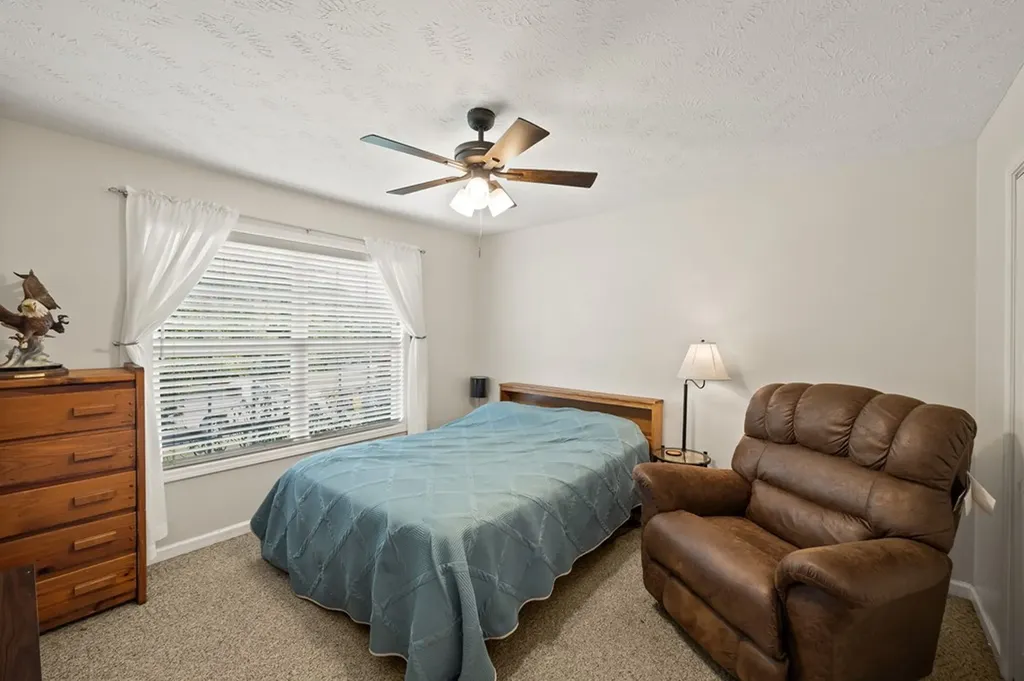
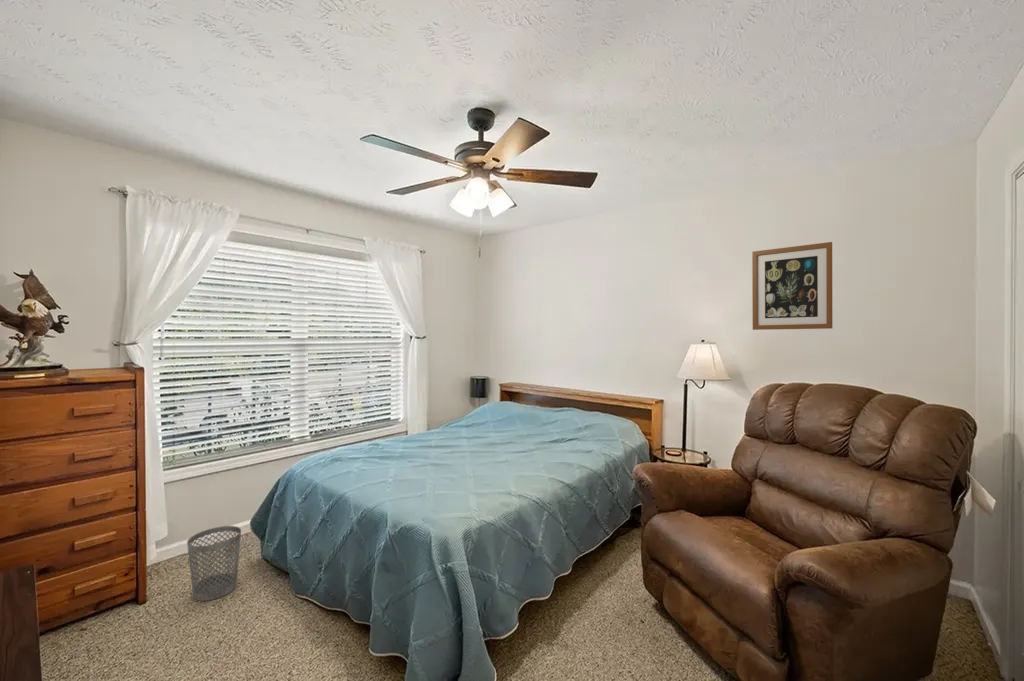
+ wastebasket [186,525,242,602]
+ wall art [751,241,833,331]
